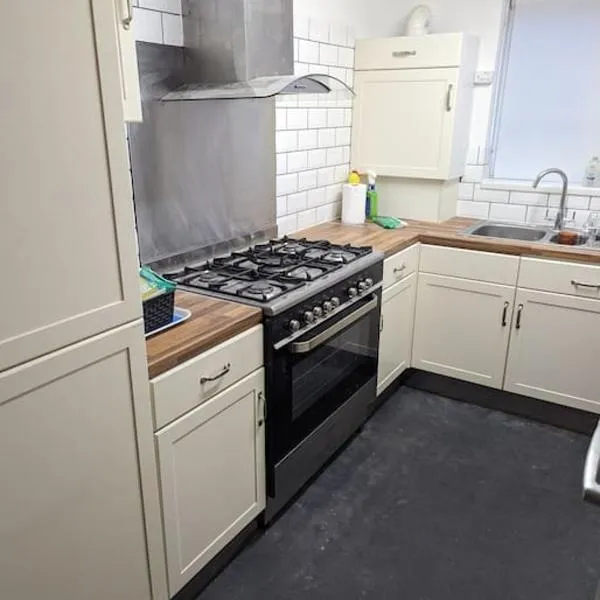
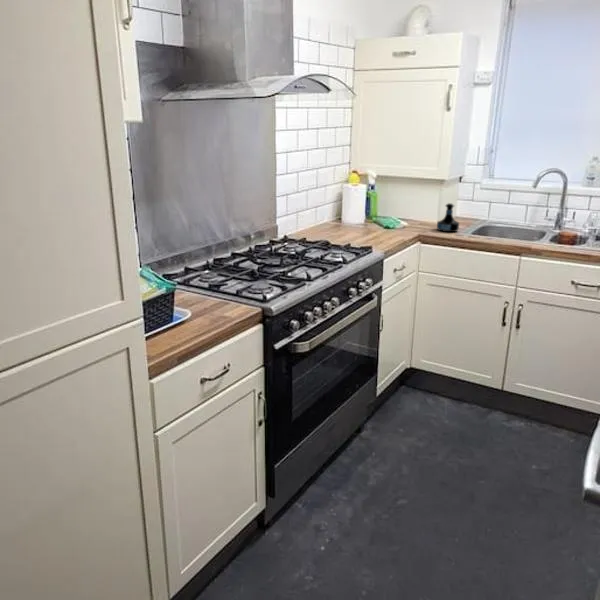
+ tequila bottle [436,202,460,233]
